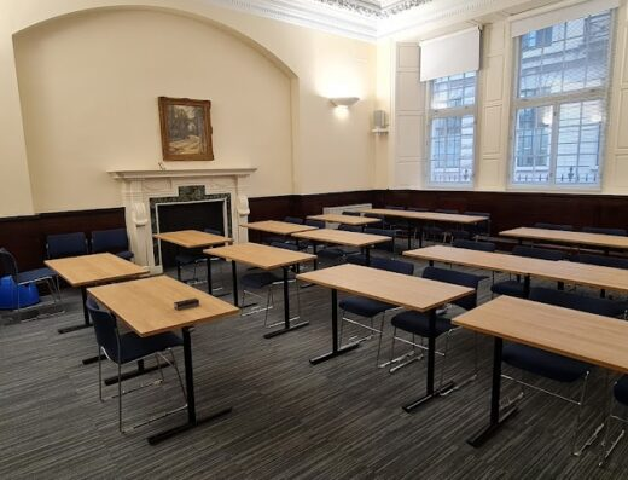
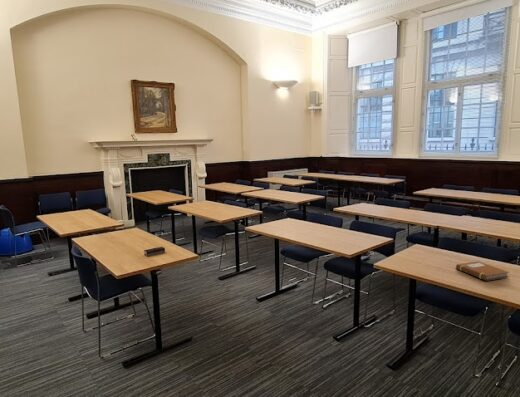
+ notebook [455,260,511,282]
